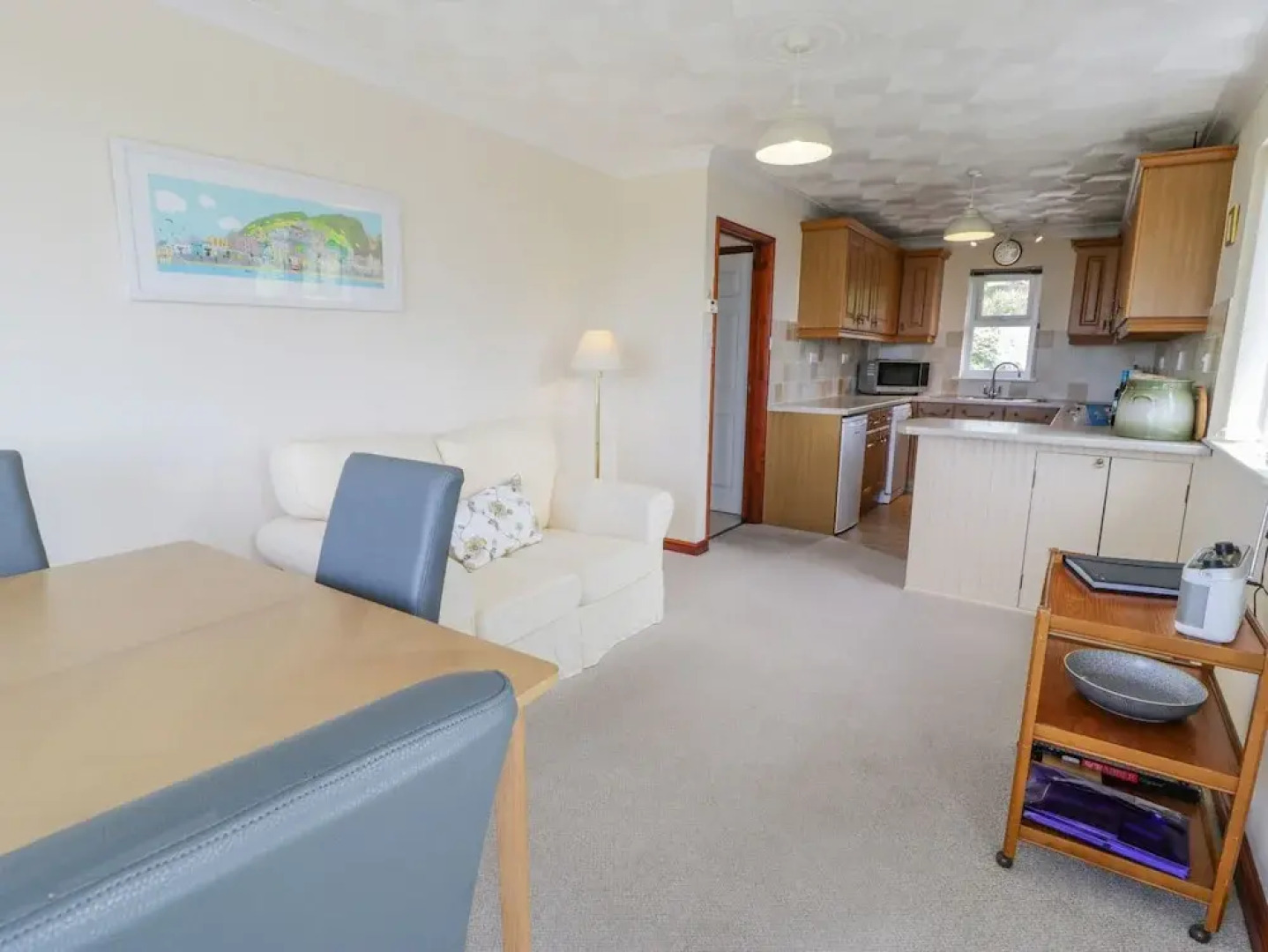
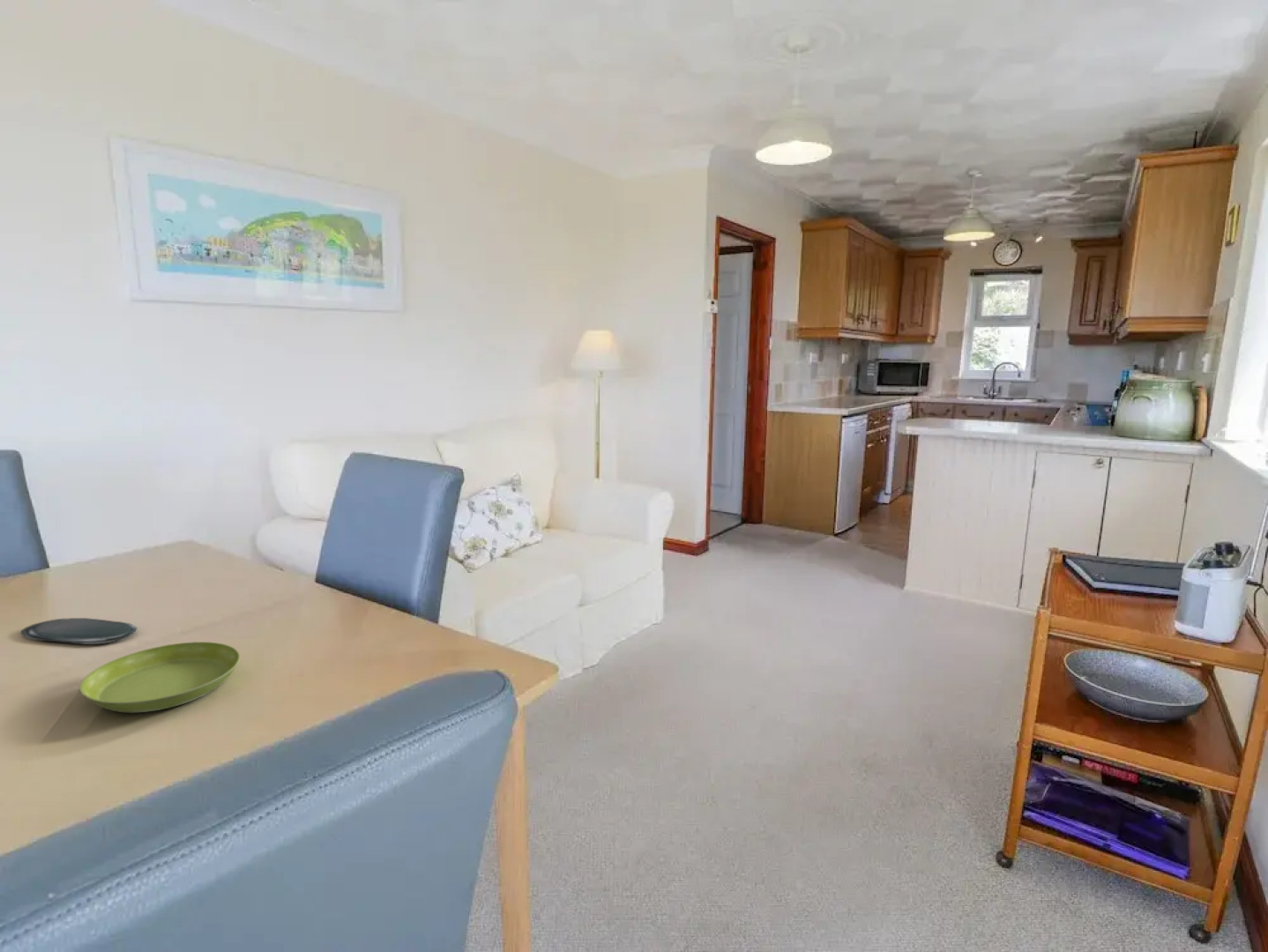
+ oval tray [19,617,138,645]
+ saucer [78,641,241,714]
